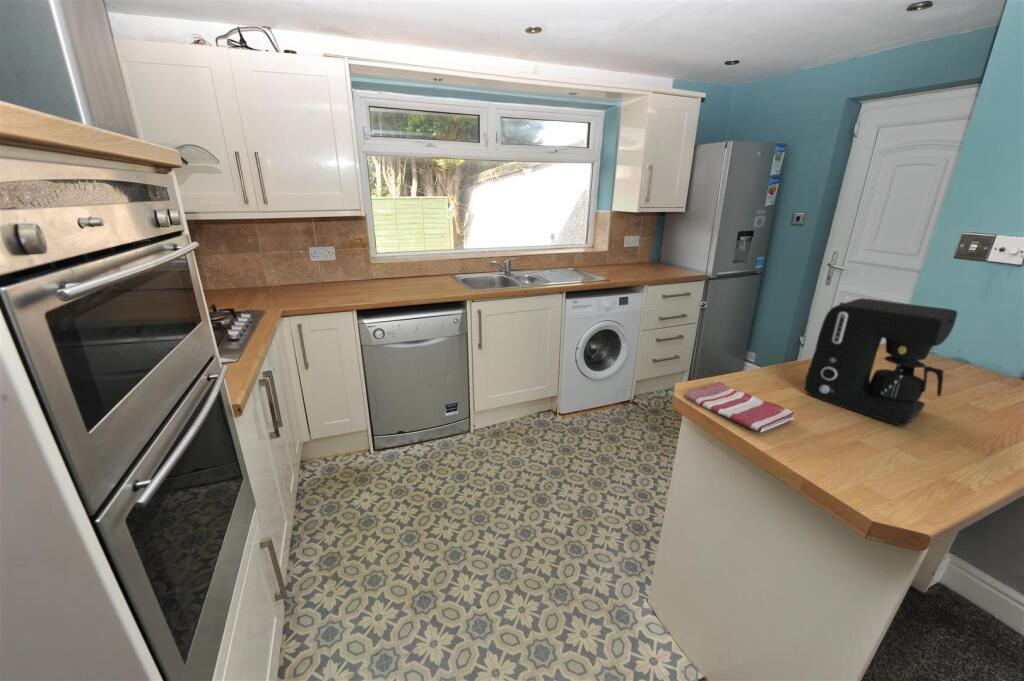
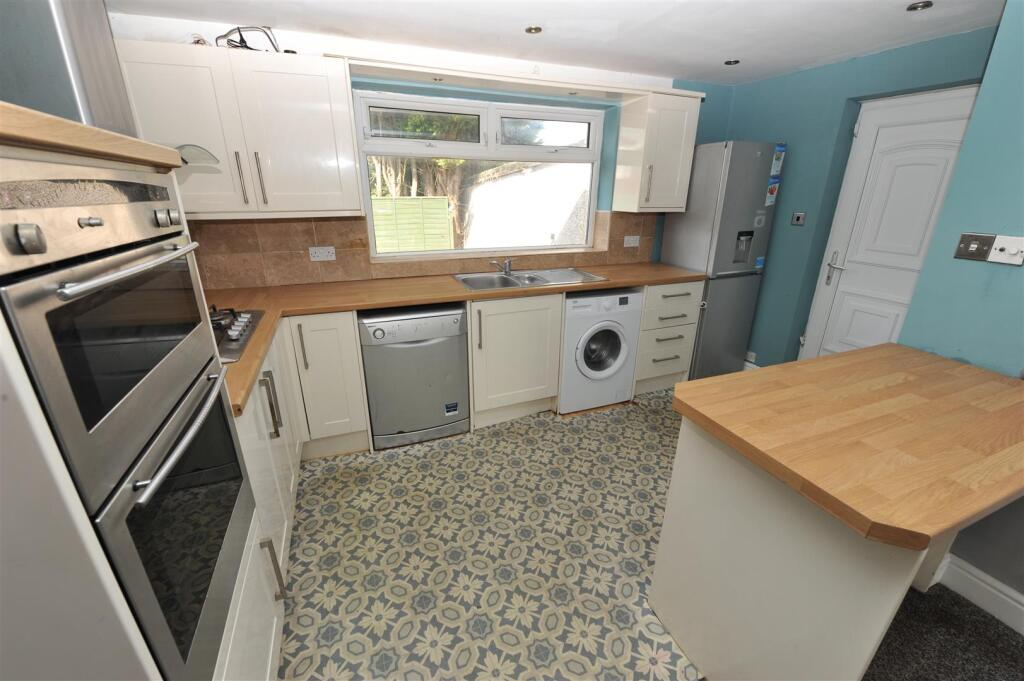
- coffee maker [804,297,958,427]
- dish towel [683,381,795,433]
